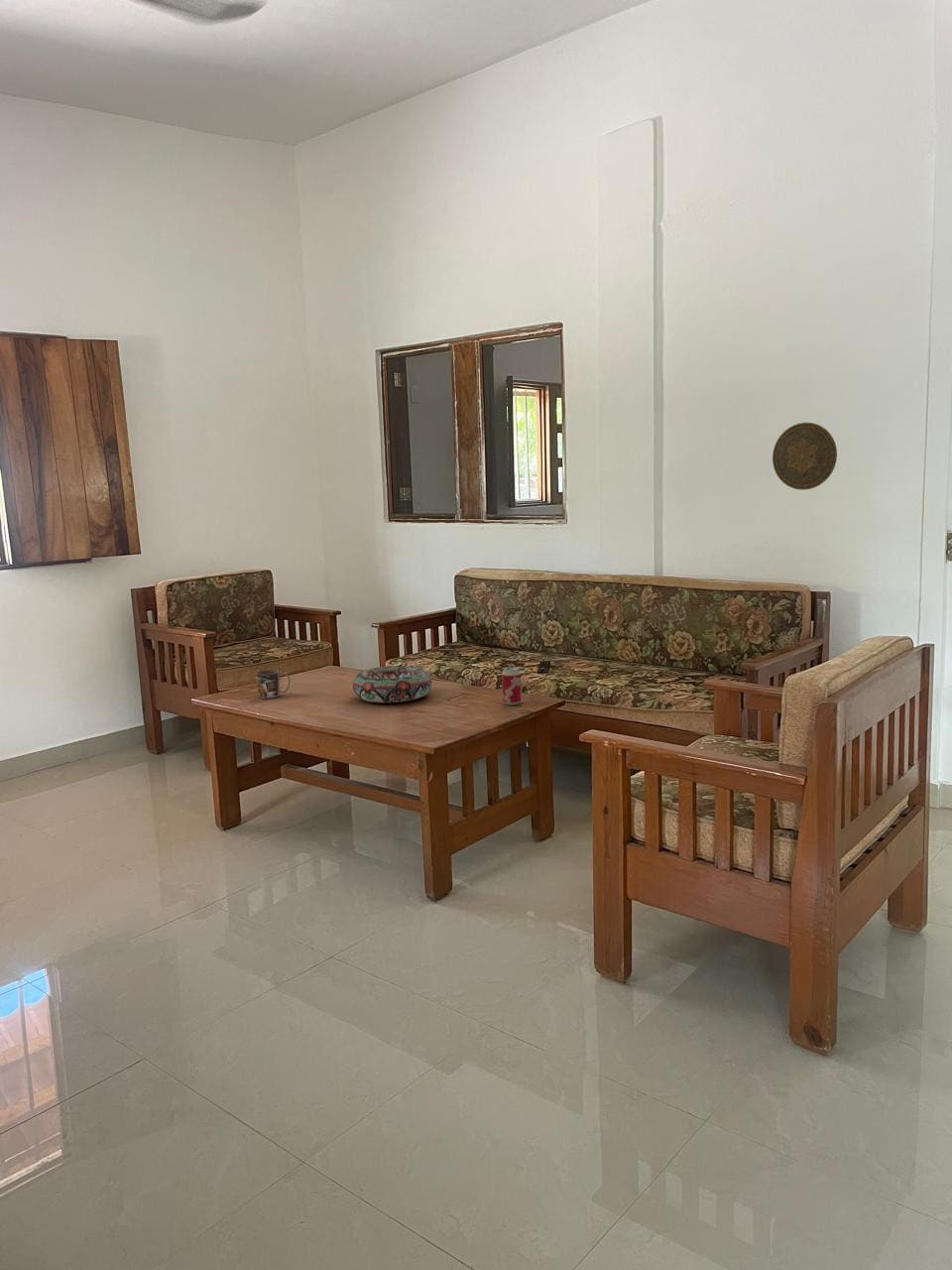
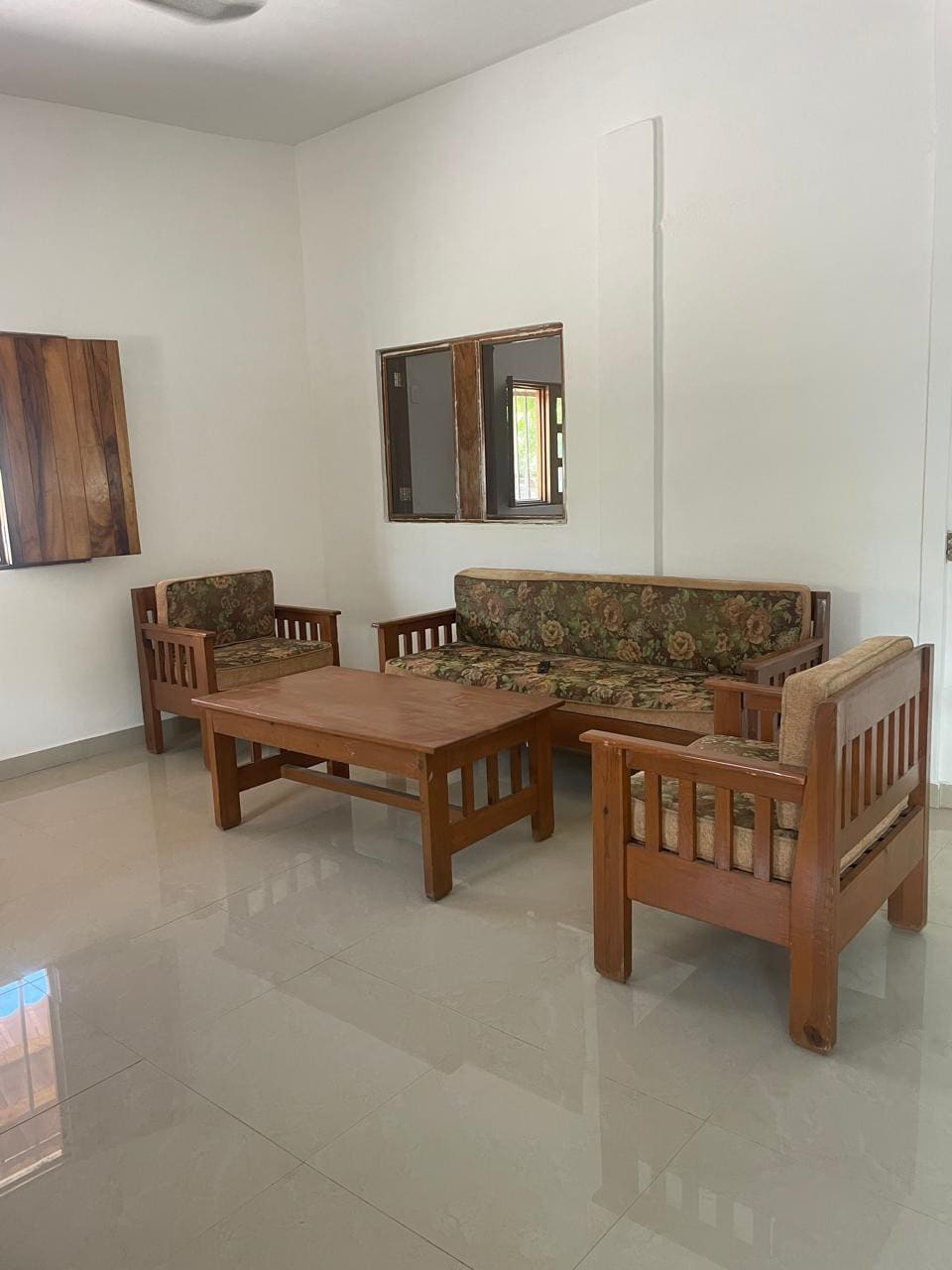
- decorative plate [772,422,838,491]
- decorative bowl [352,665,432,703]
- beverage can [501,666,523,705]
- mug [255,669,291,699]
